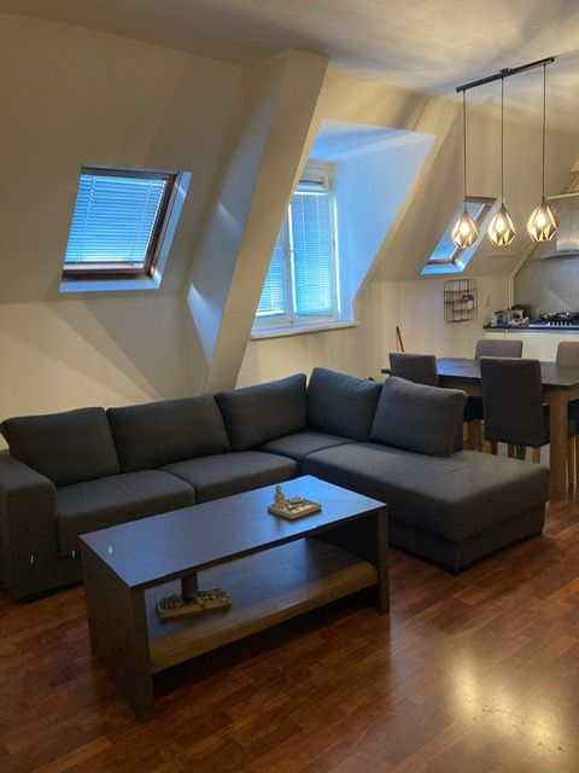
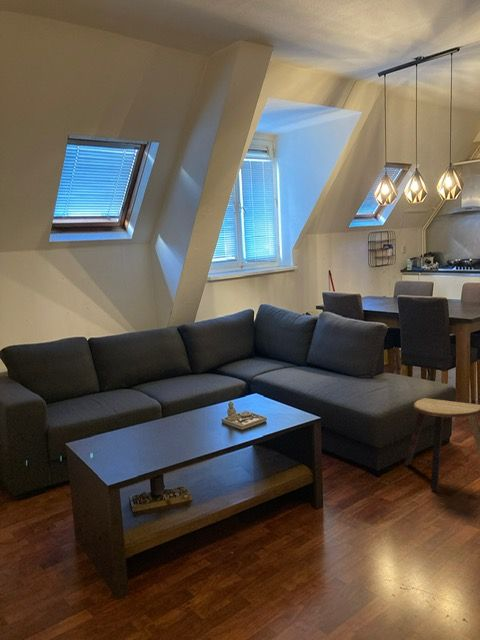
+ stool [404,397,480,491]
